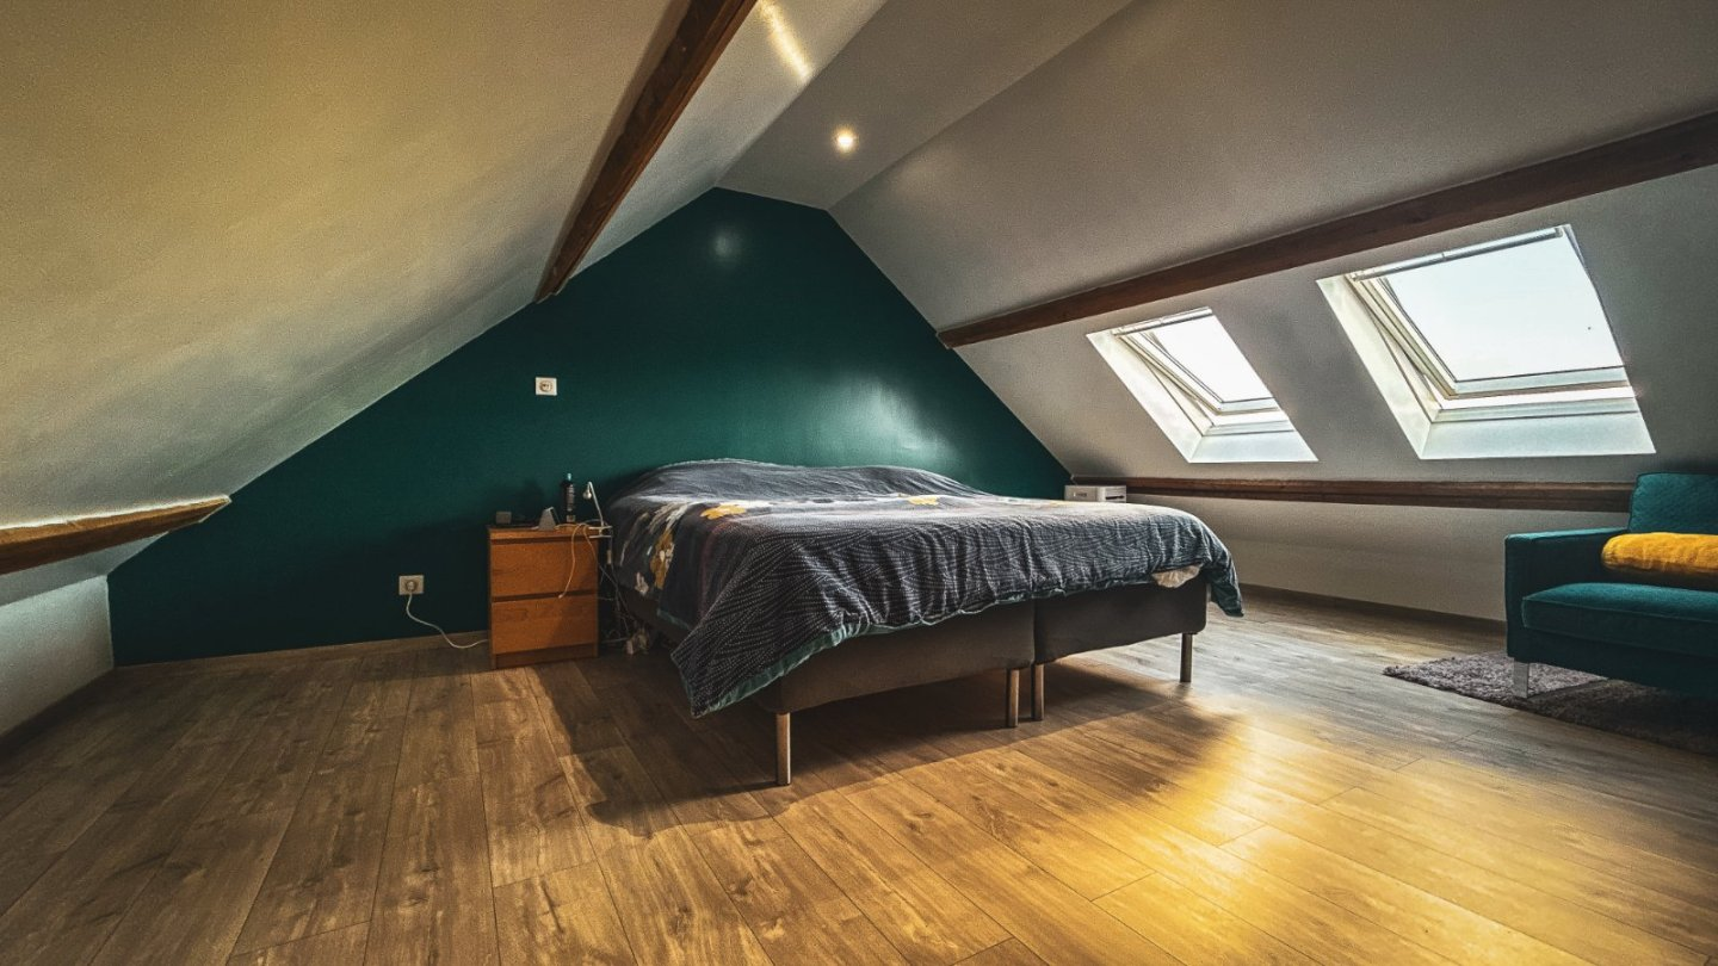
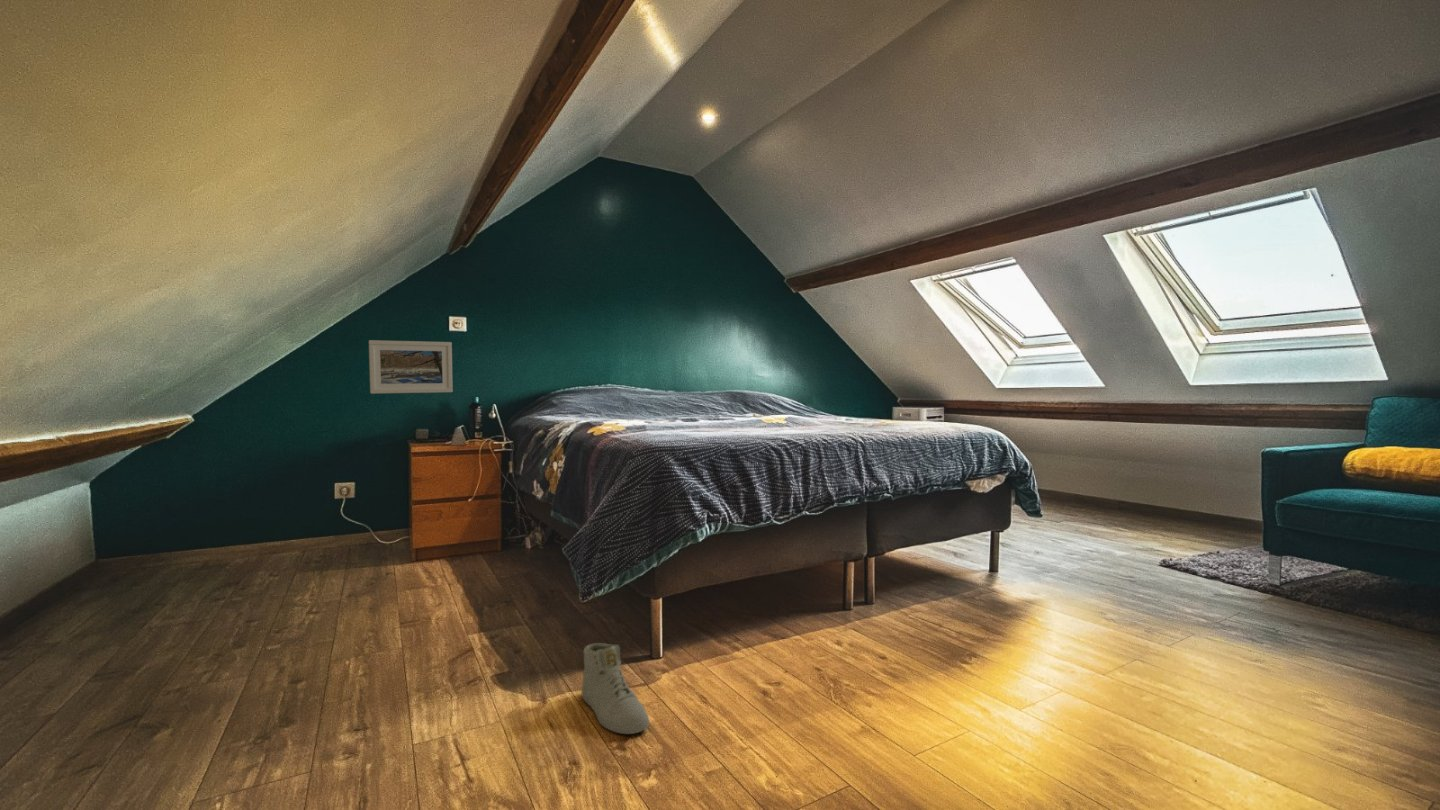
+ sneaker [580,642,650,735]
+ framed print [368,339,454,395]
